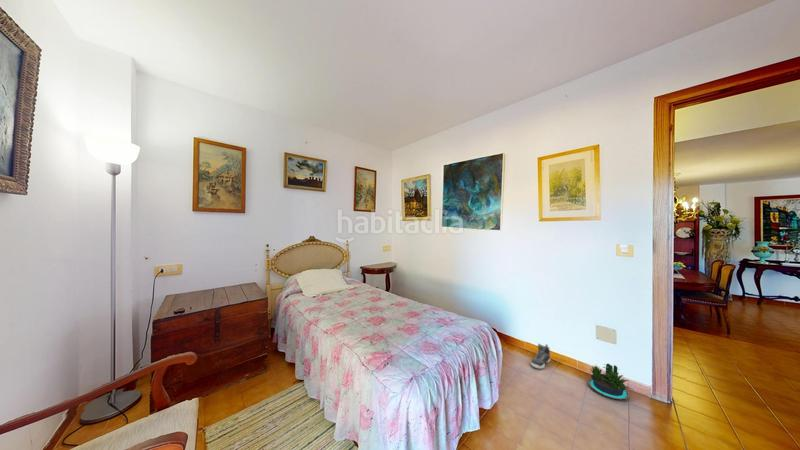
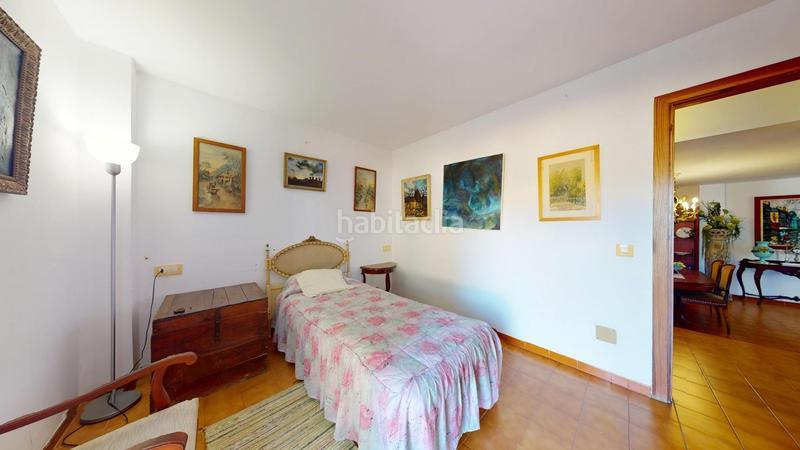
- sneaker [530,342,552,370]
- potted plant [587,363,634,400]
